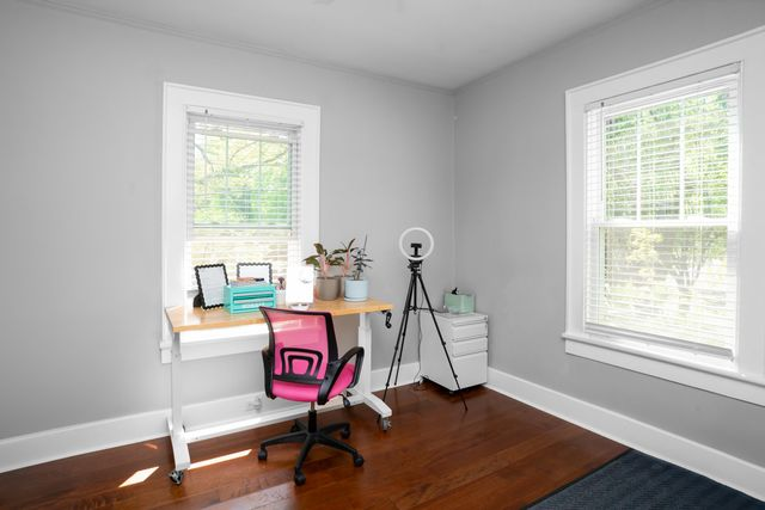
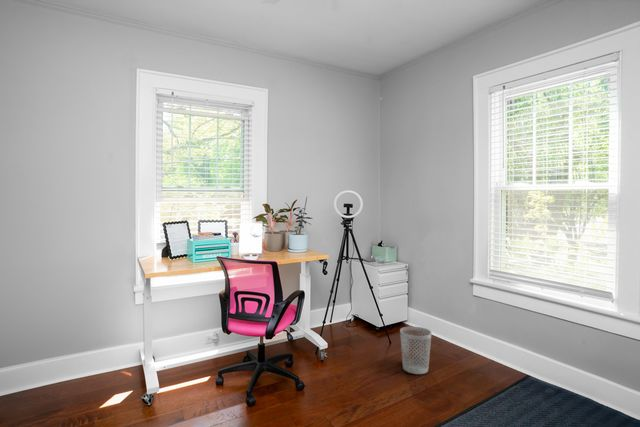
+ wastebasket [399,325,433,375]
